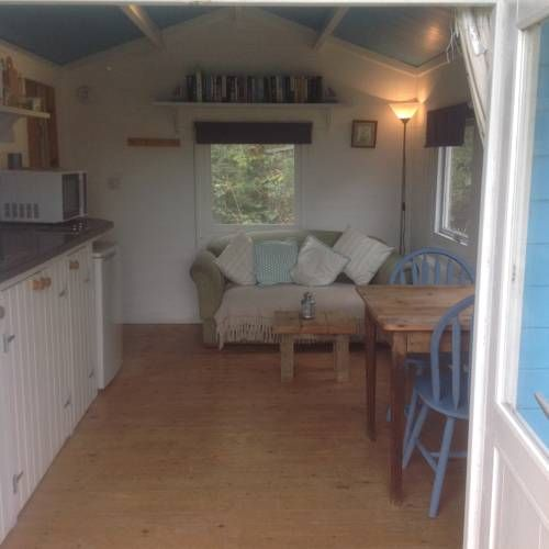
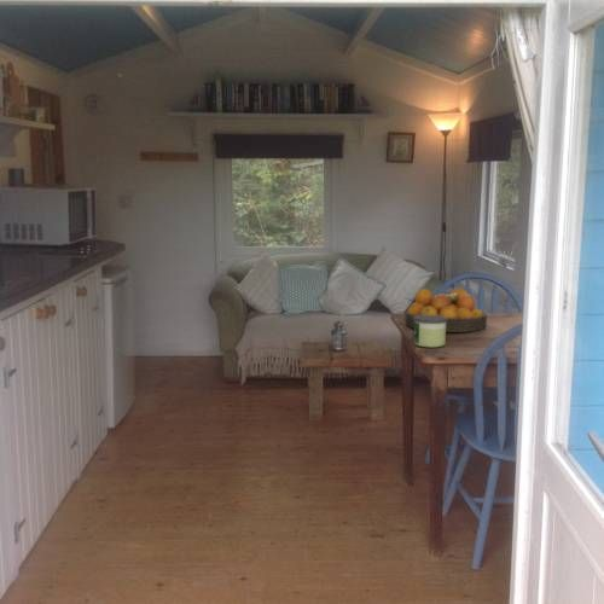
+ candle [413,315,448,349]
+ fruit bowl [403,288,488,333]
